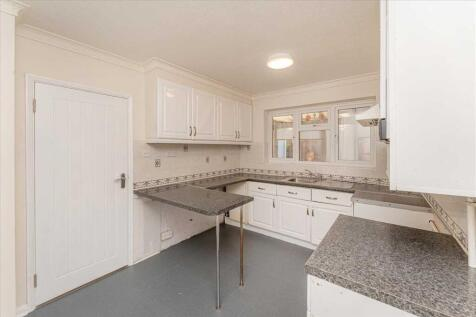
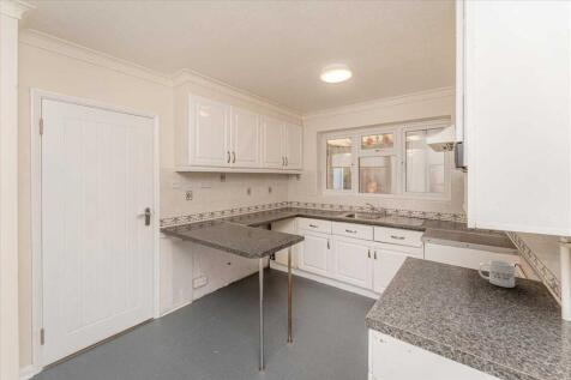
+ mug [477,259,516,289]
